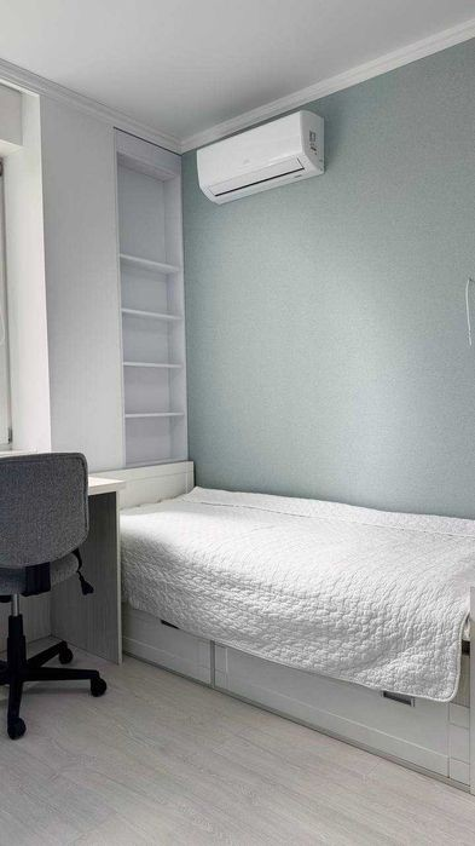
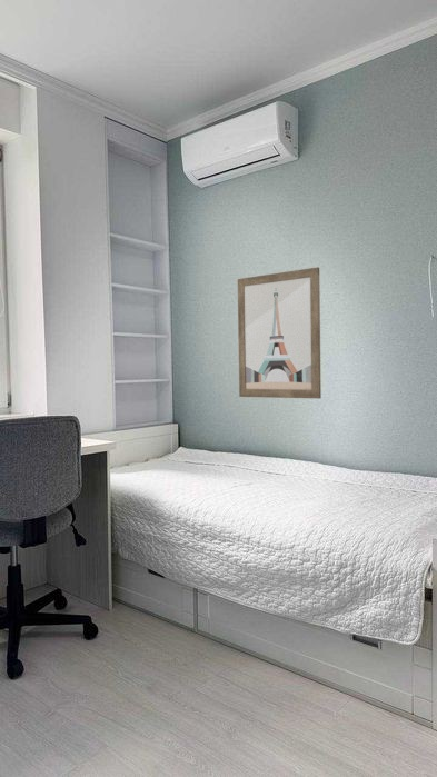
+ wall art [237,266,322,400]
